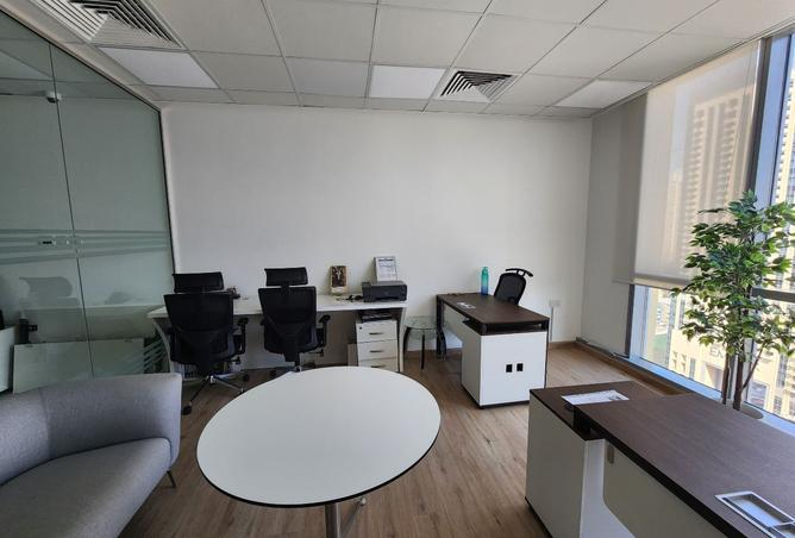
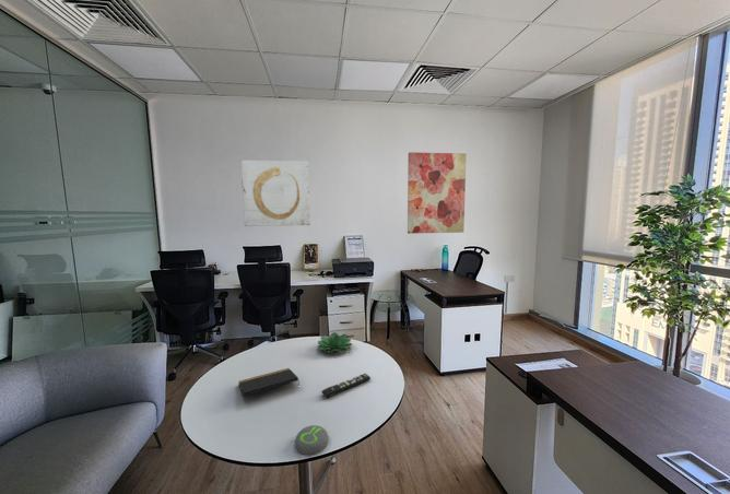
+ wall art [240,160,311,227]
+ coaster [294,424,329,456]
+ notepad [237,367,301,398]
+ succulent plant [316,331,353,353]
+ remote control [320,373,372,399]
+ wall art [407,151,468,235]
